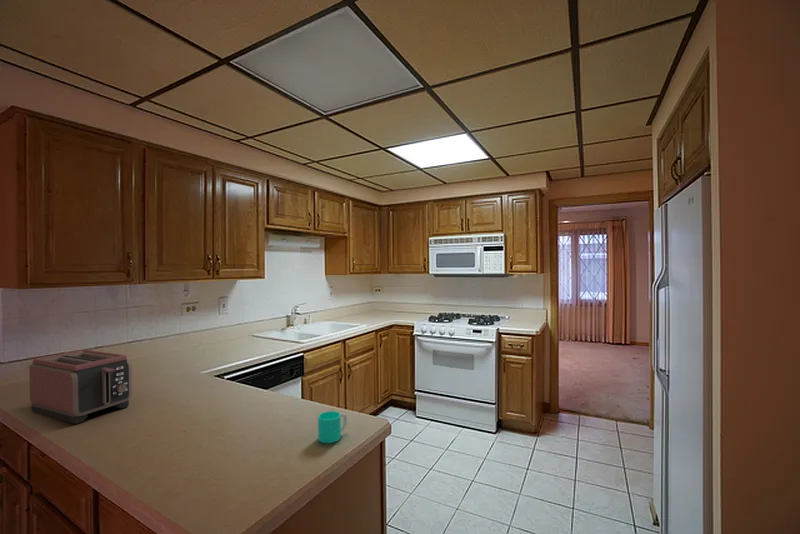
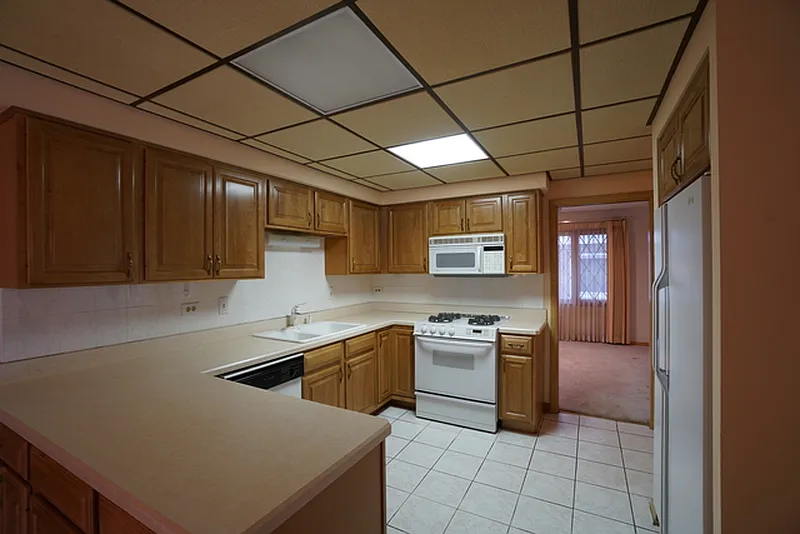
- toaster [28,349,133,425]
- cup [317,410,348,444]
